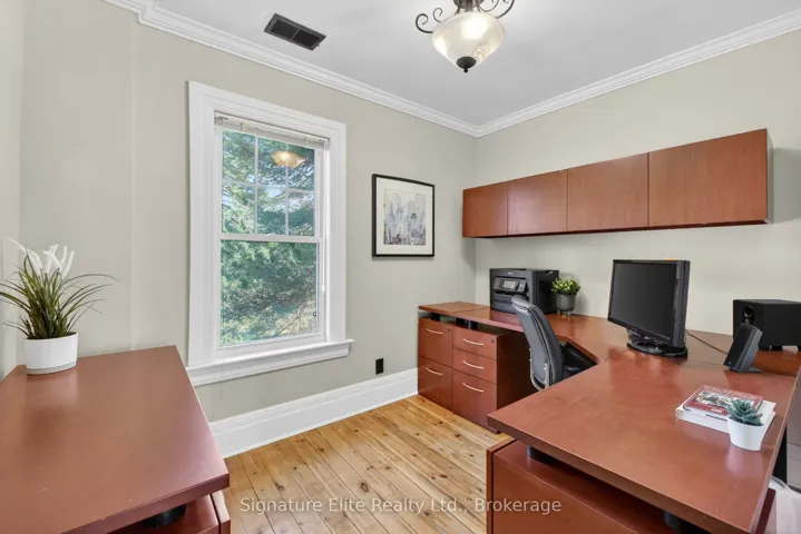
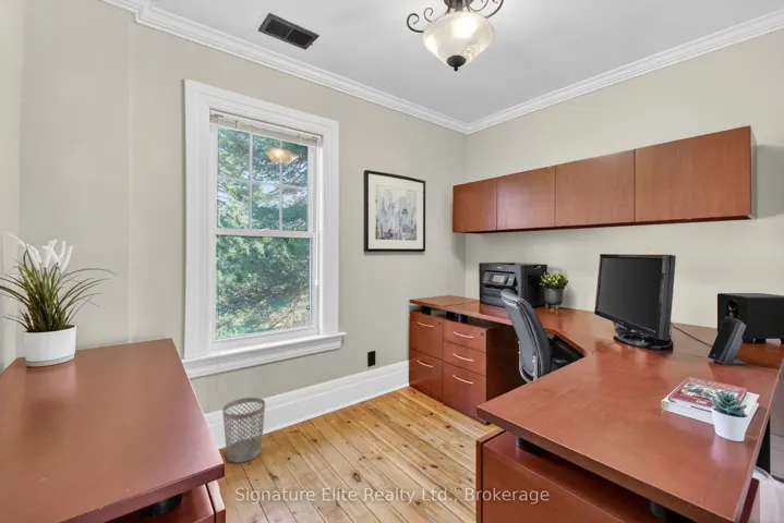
+ wastebasket [221,397,266,464]
